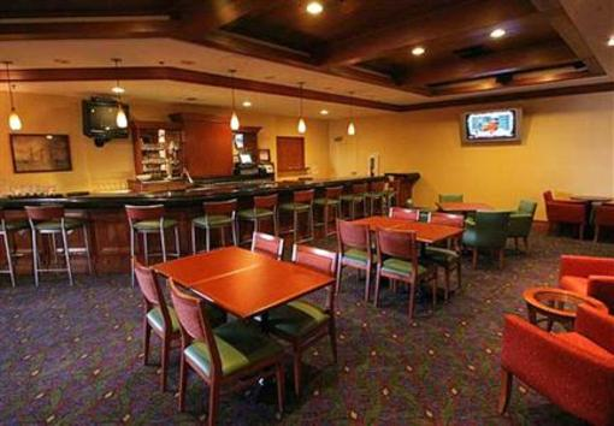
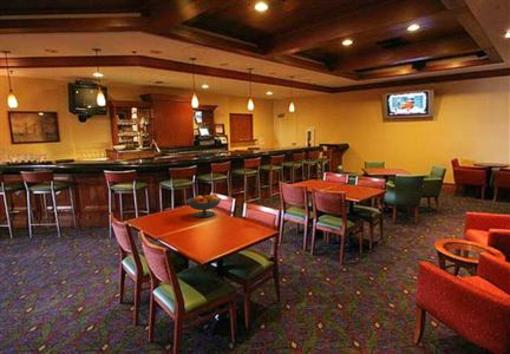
+ fruit bowl [186,193,222,218]
